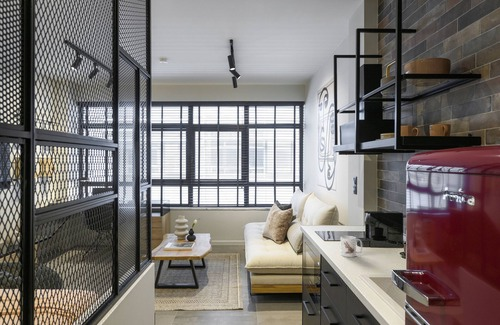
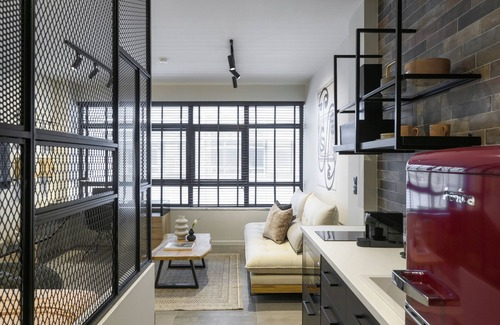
- mug [340,235,363,258]
